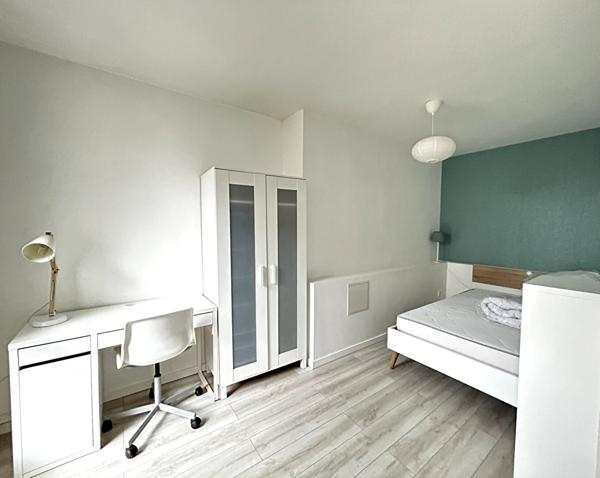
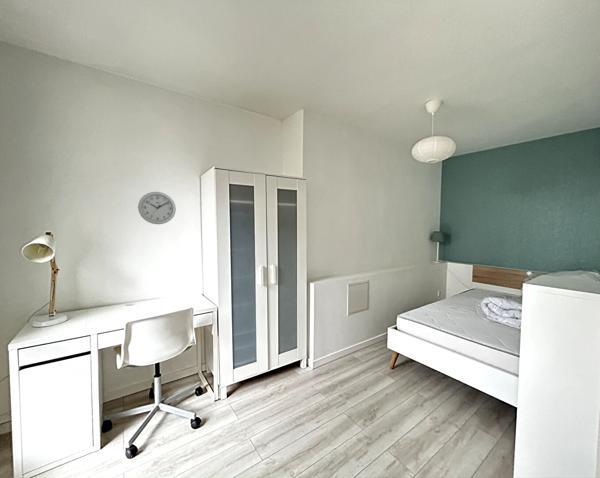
+ wall clock [137,191,177,225]
